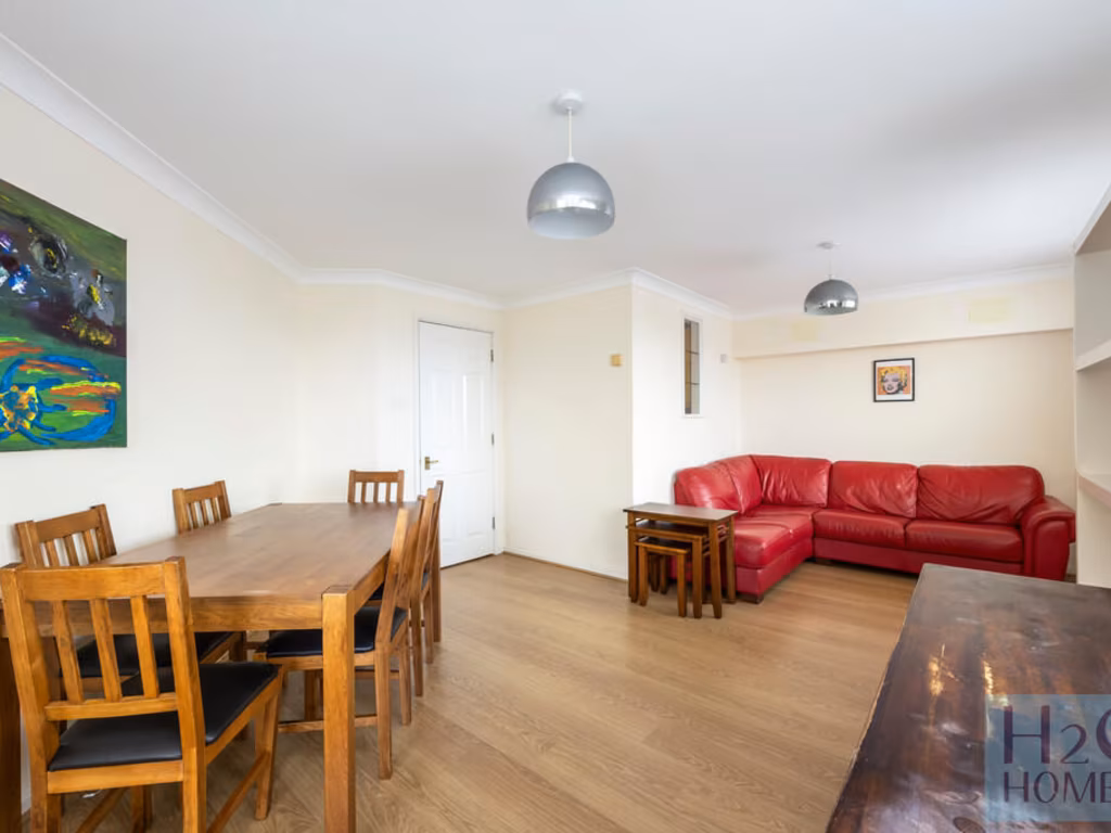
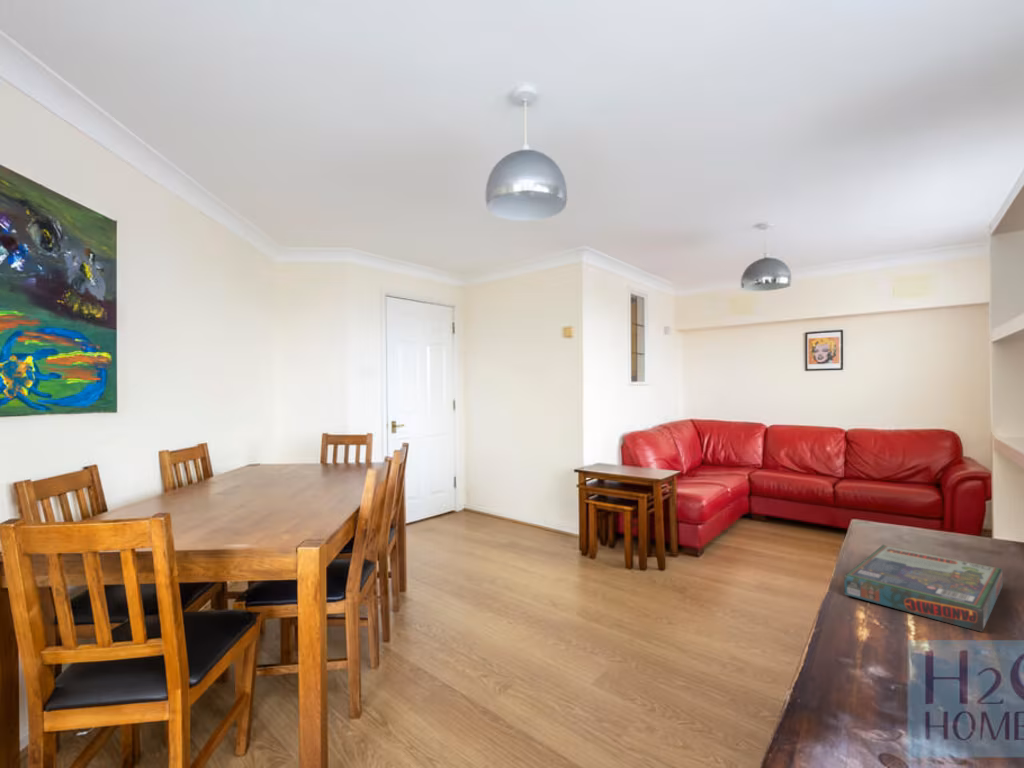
+ board game [843,544,1003,633]
